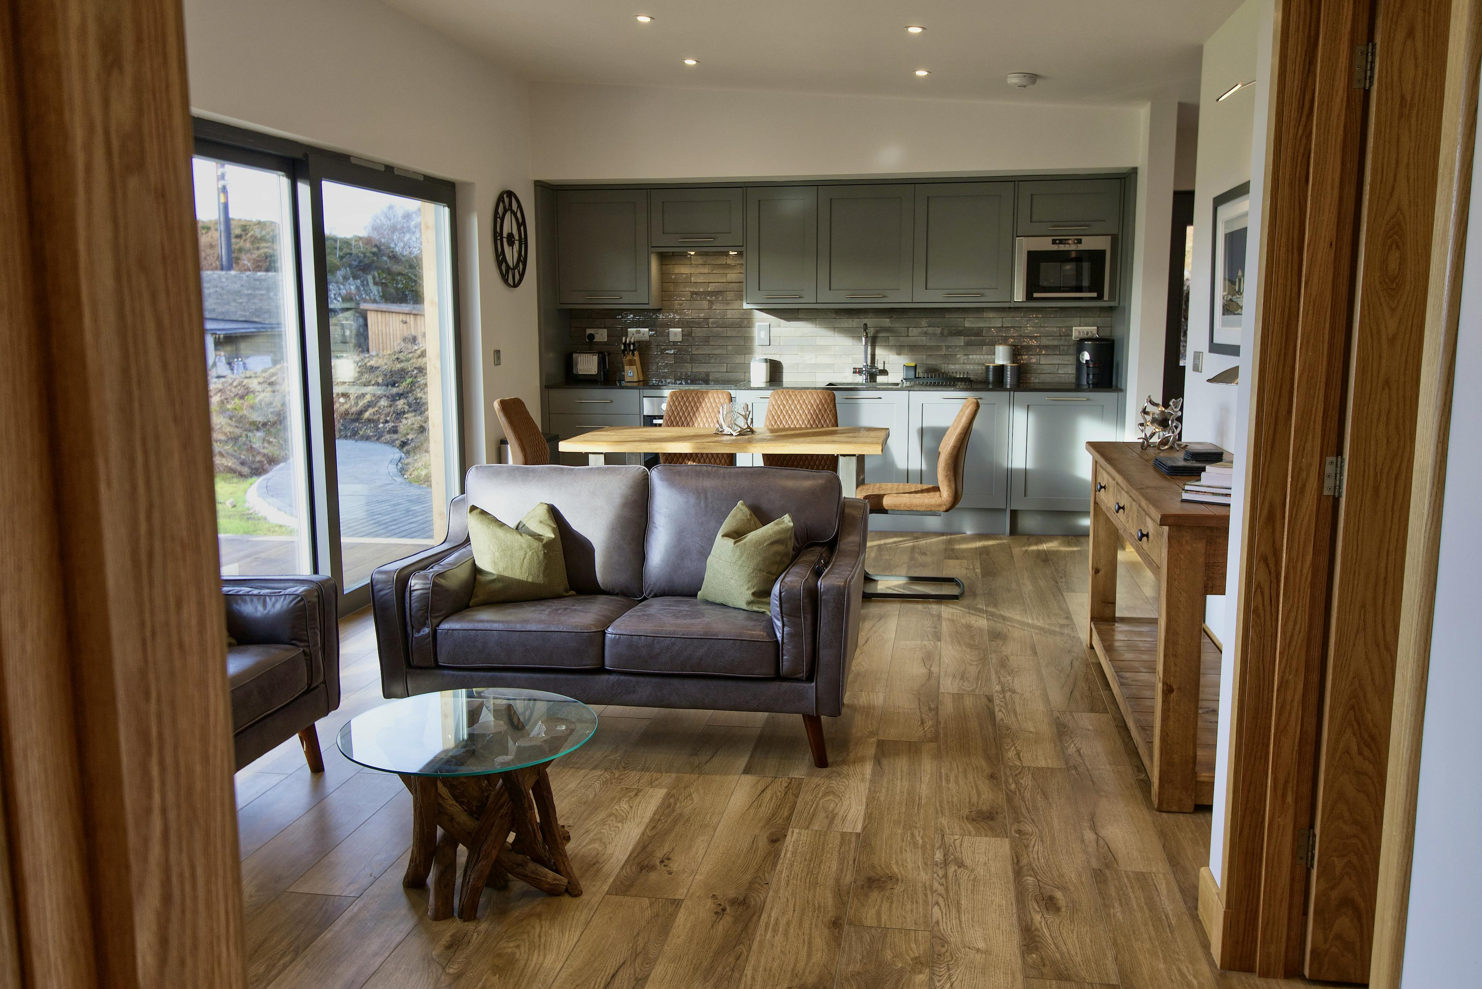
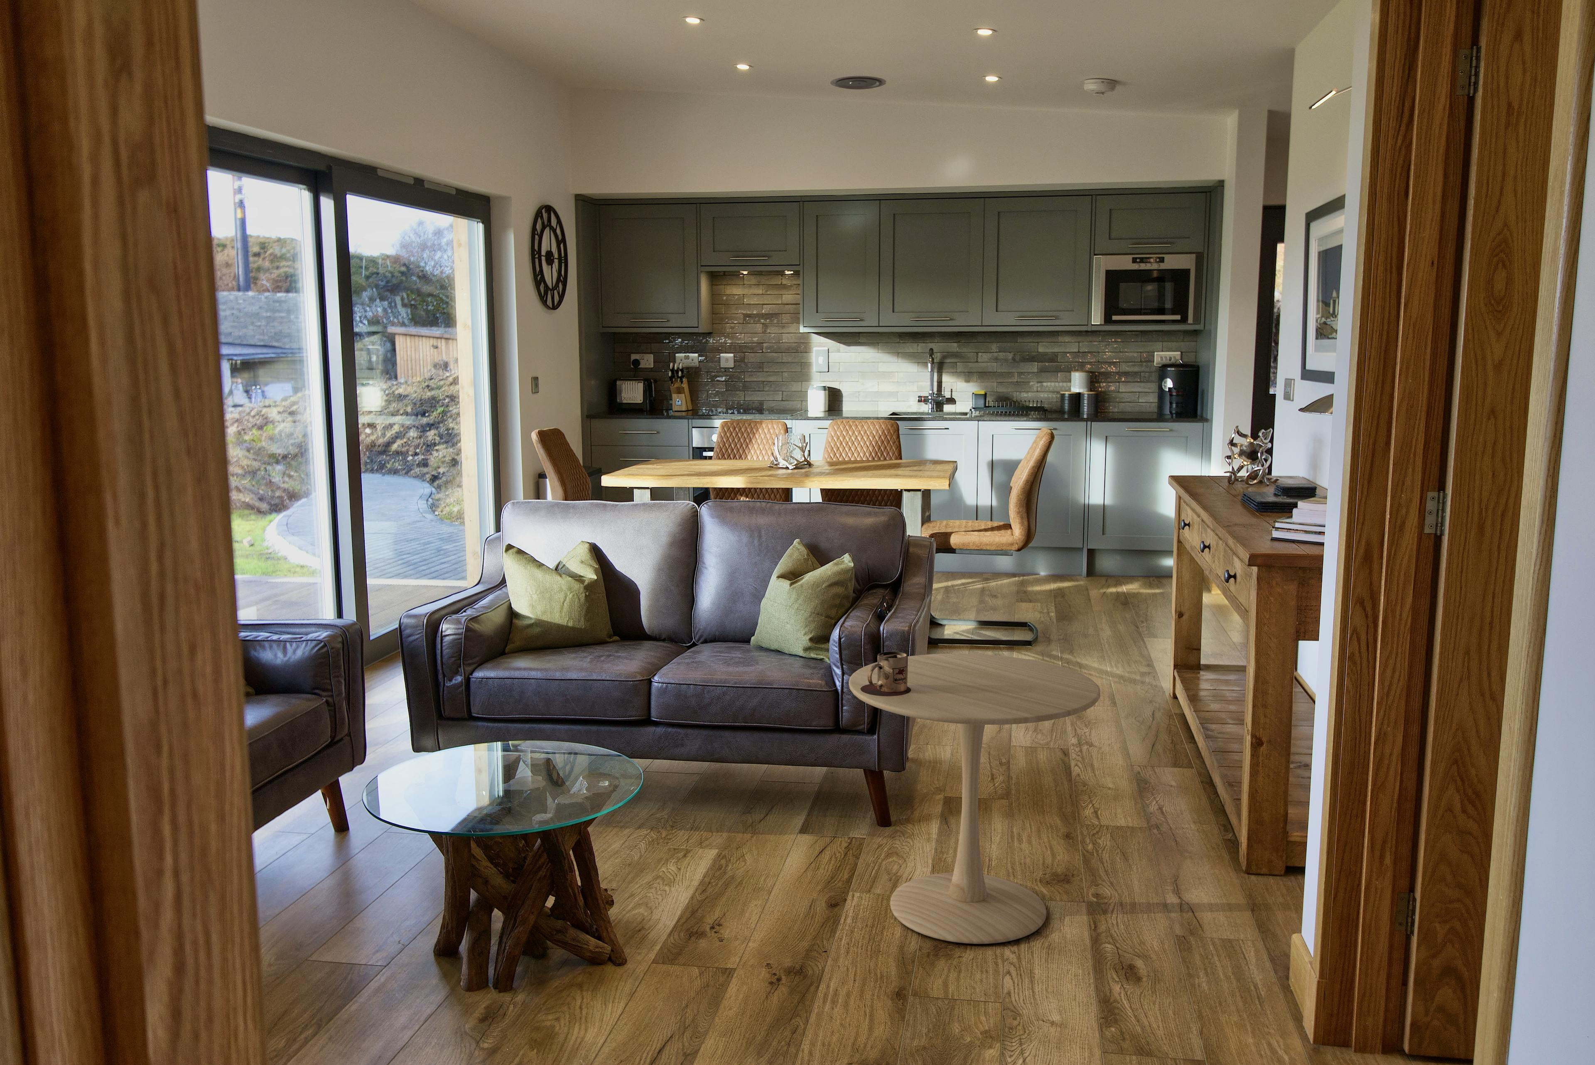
+ mug [860,651,912,697]
+ recessed light [830,76,887,89]
+ side table [849,654,1101,944]
